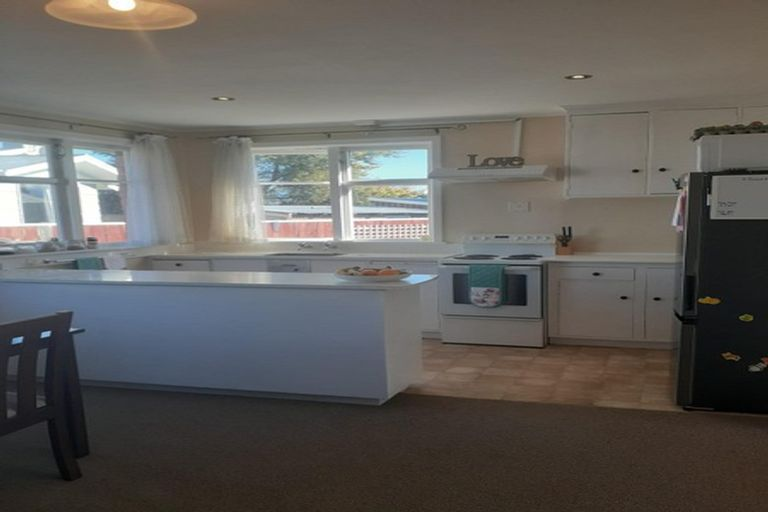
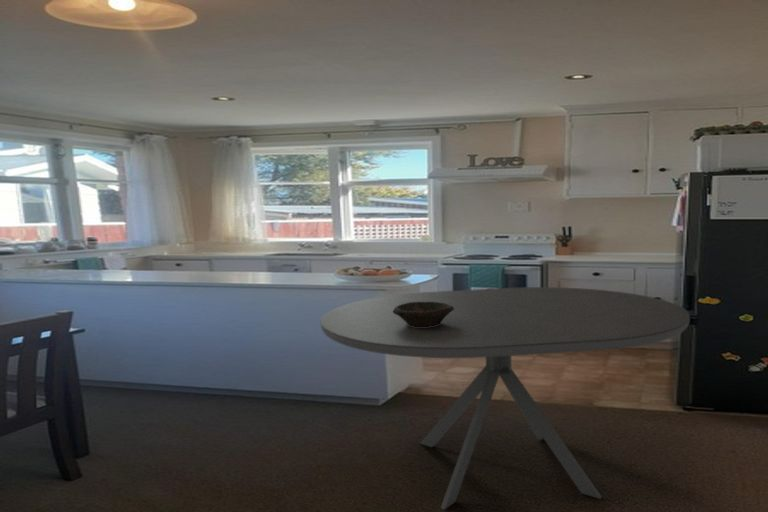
+ wooden bowl [393,302,454,327]
+ dining table [320,286,691,511]
